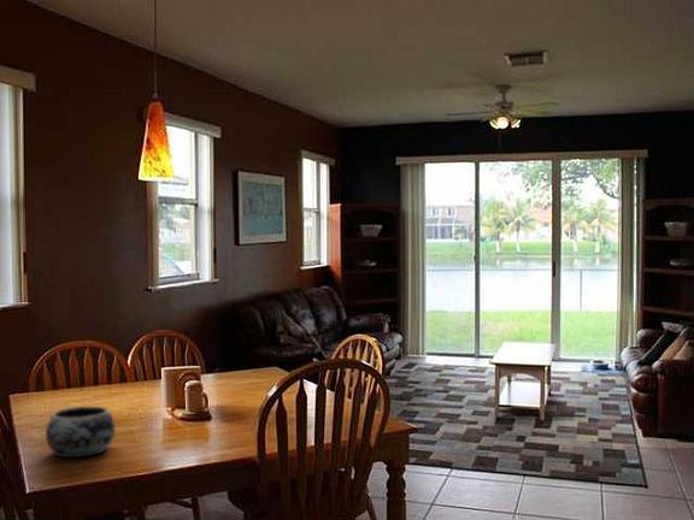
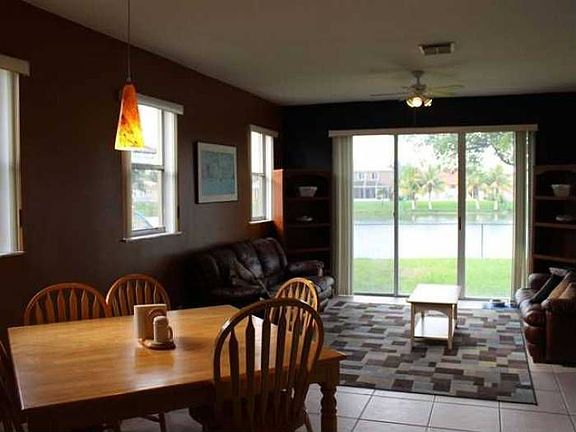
- decorative bowl [45,406,117,459]
